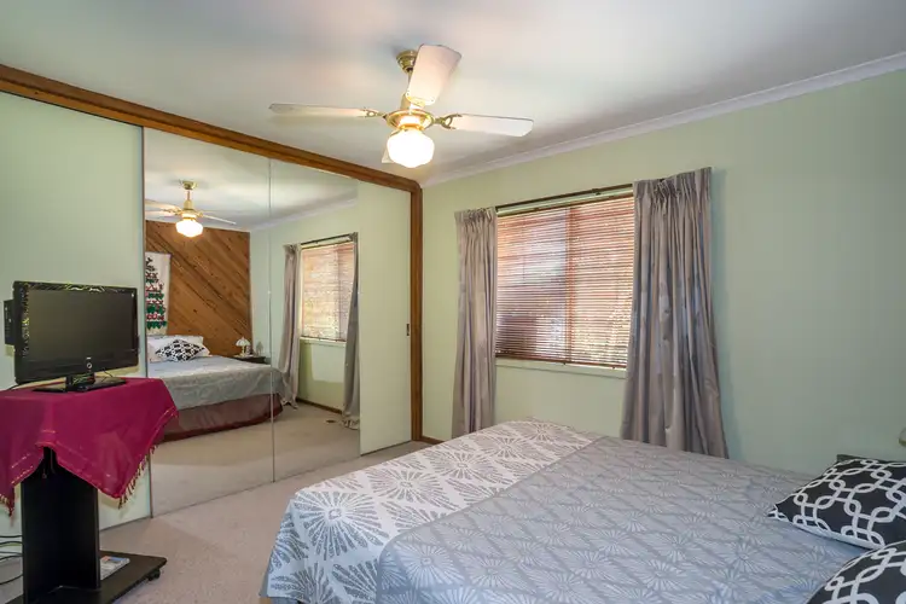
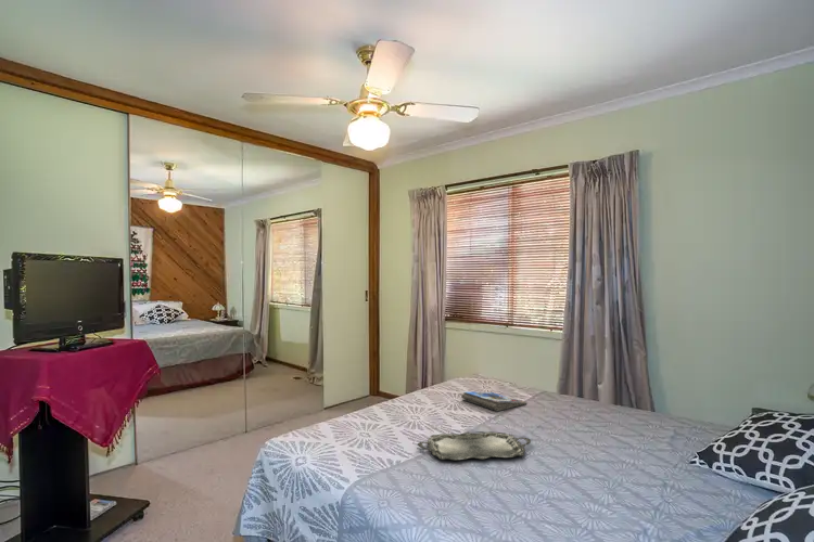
+ serving tray [417,430,532,461]
+ magazine [460,390,527,412]
